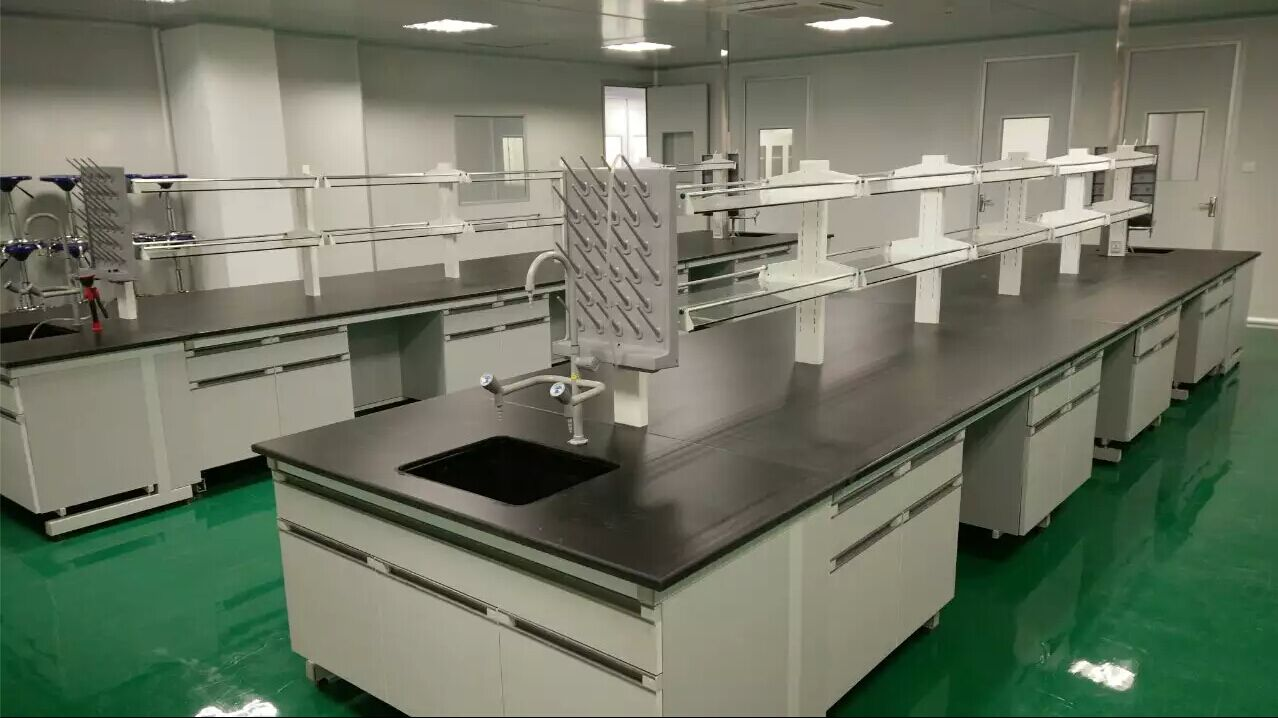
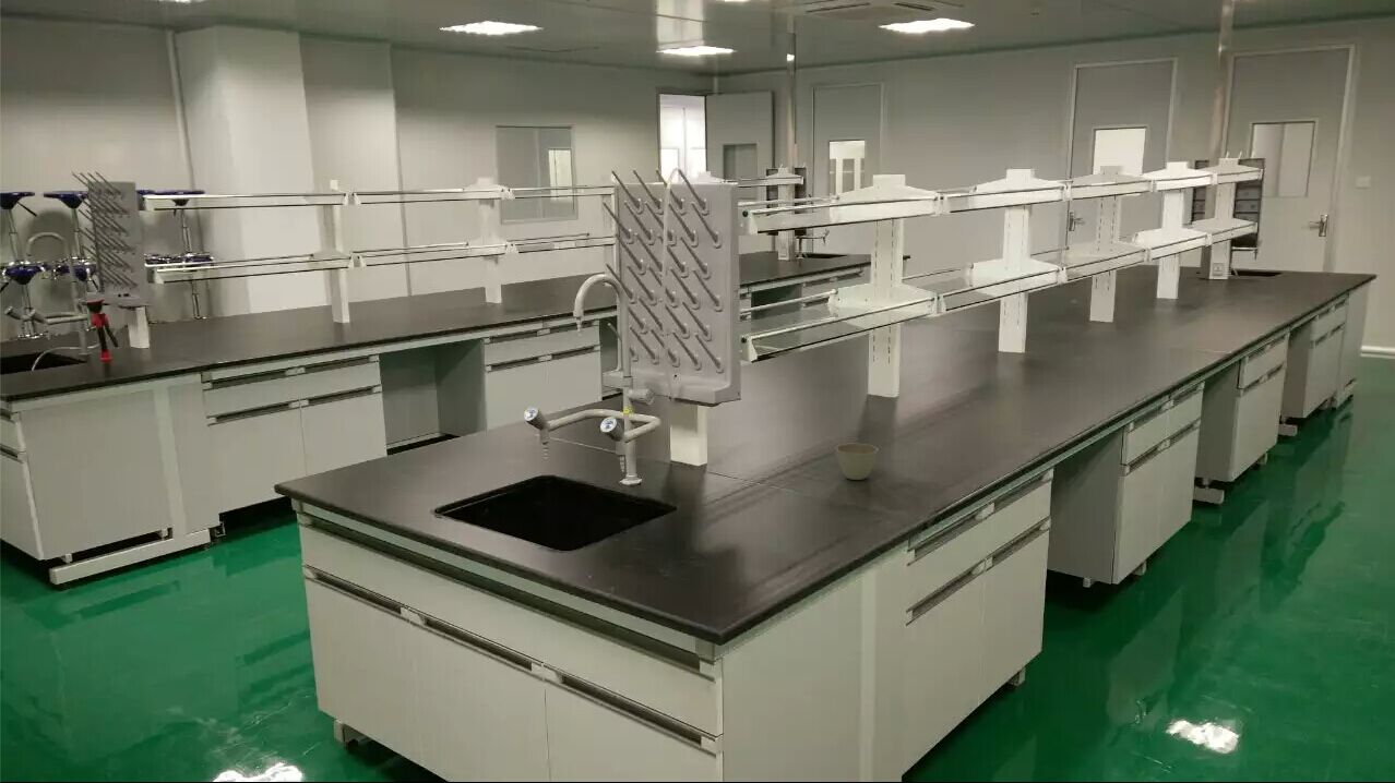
+ flower pot [835,443,879,481]
